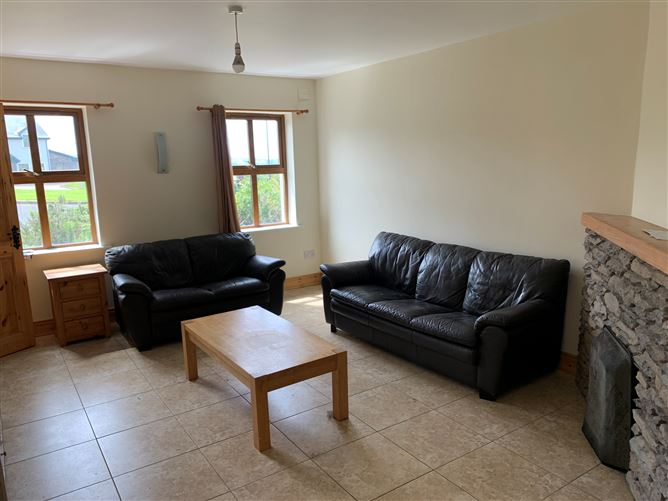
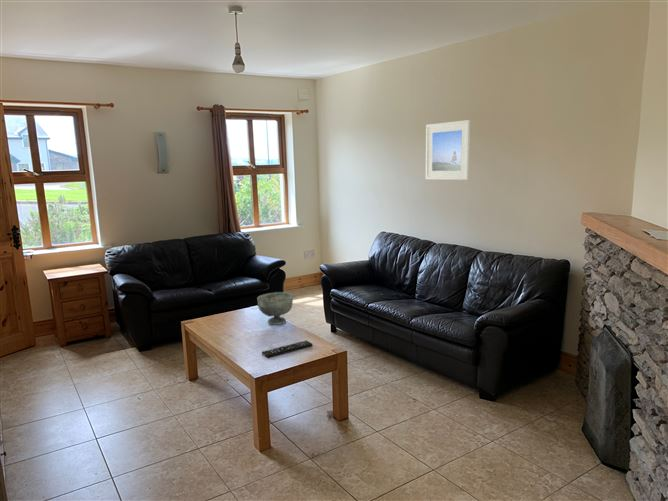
+ remote control [261,339,313,359]
+ decorative bowl [256,291,294,326]
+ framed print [425,119,471,181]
